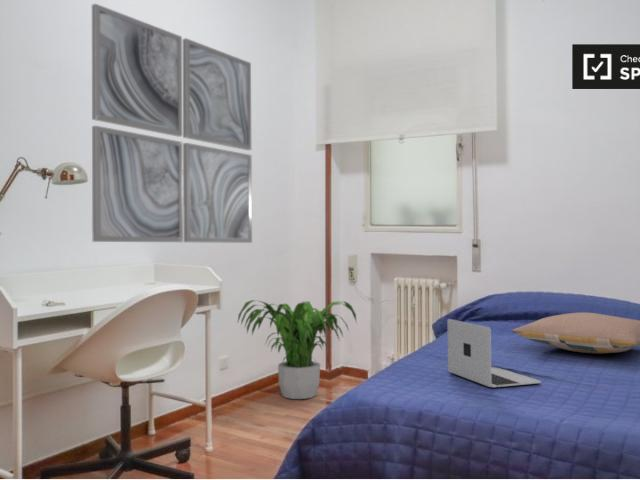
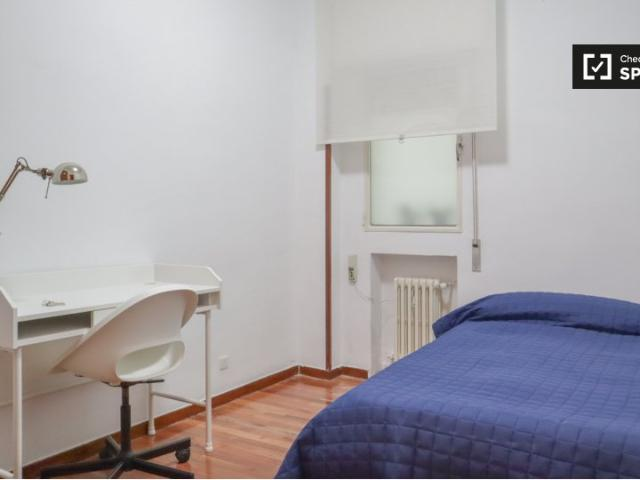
- laptop [446,318,542,388]
- wall art [91,3,253,244]
- pillow [511,311,640,355]
- potted plant [236,299,358,400]
